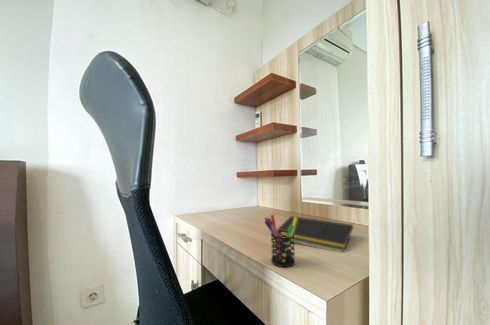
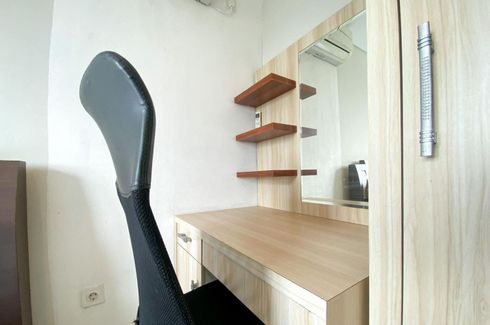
- notepad [272,215,354,253]
- pen holder [263,214,297,268]
